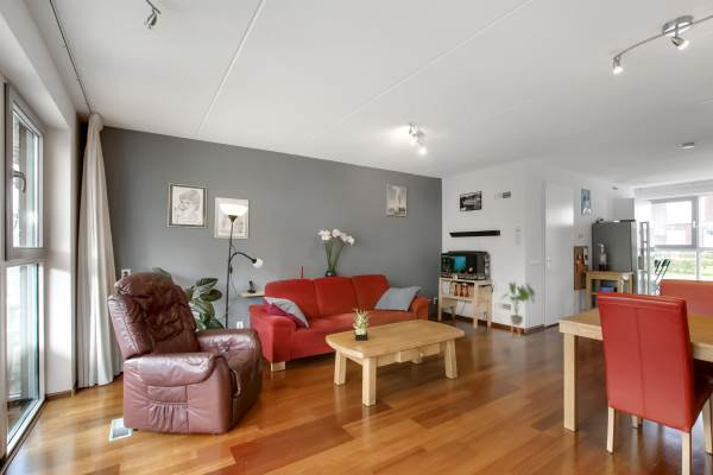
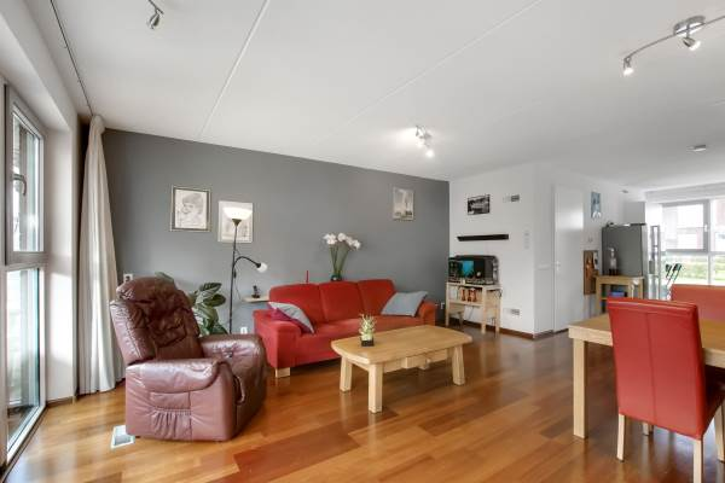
- house plant [499,281,536,340]
